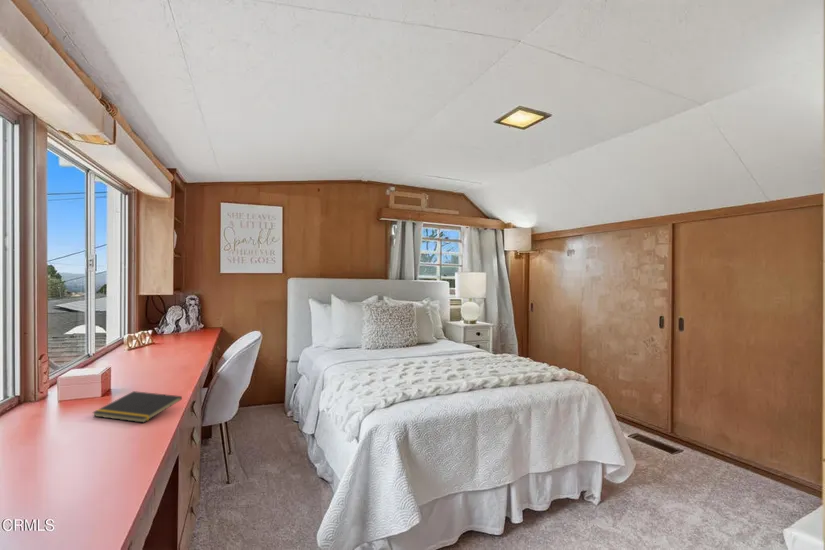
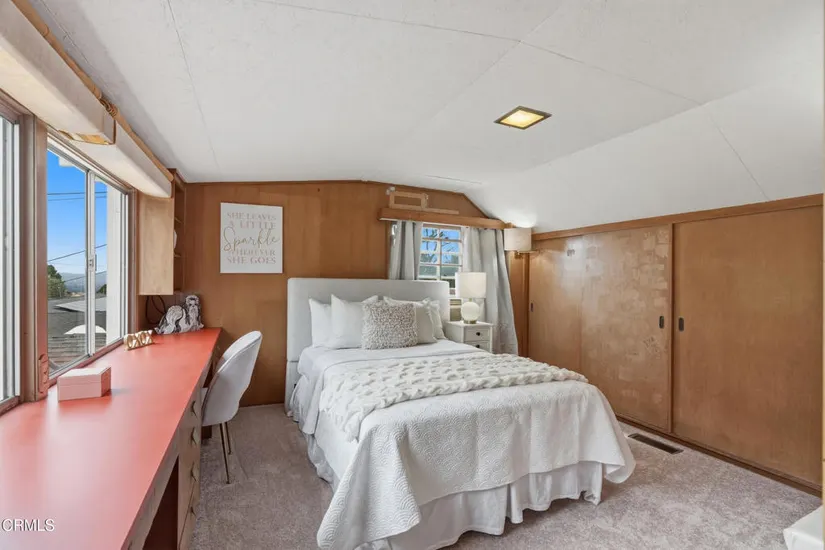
- notepad [91,390,183,424]
